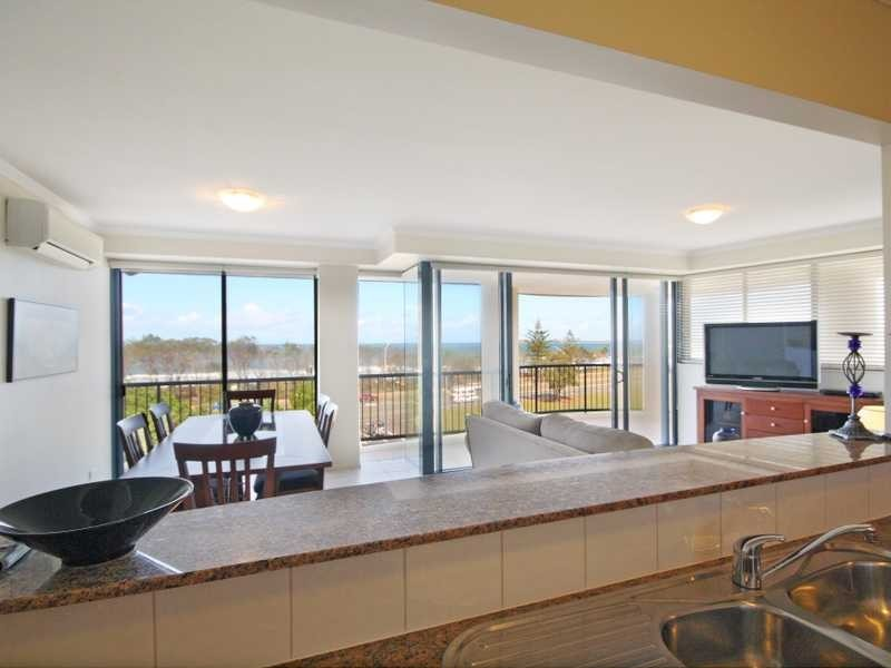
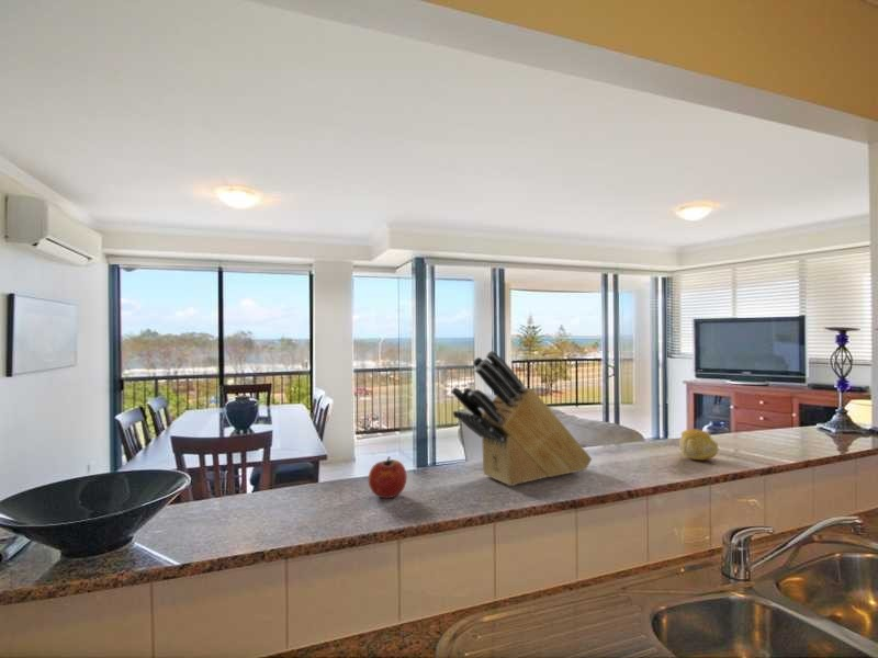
+ fruit [368,456,408,499]
+ knife block [450,350,593,487]
+ fruit [678,428,720,461]
